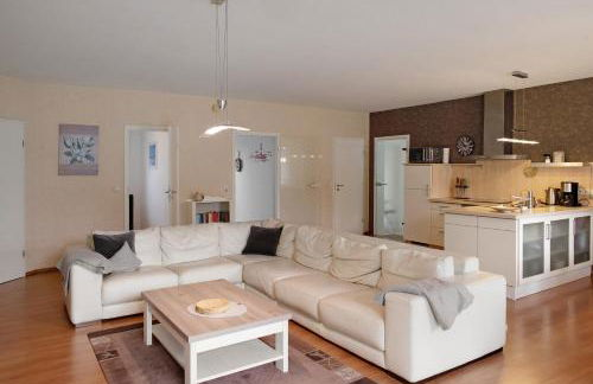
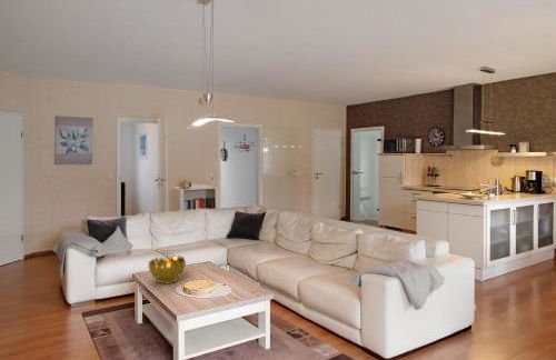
+ decorative bowl [147,254,187,286]
